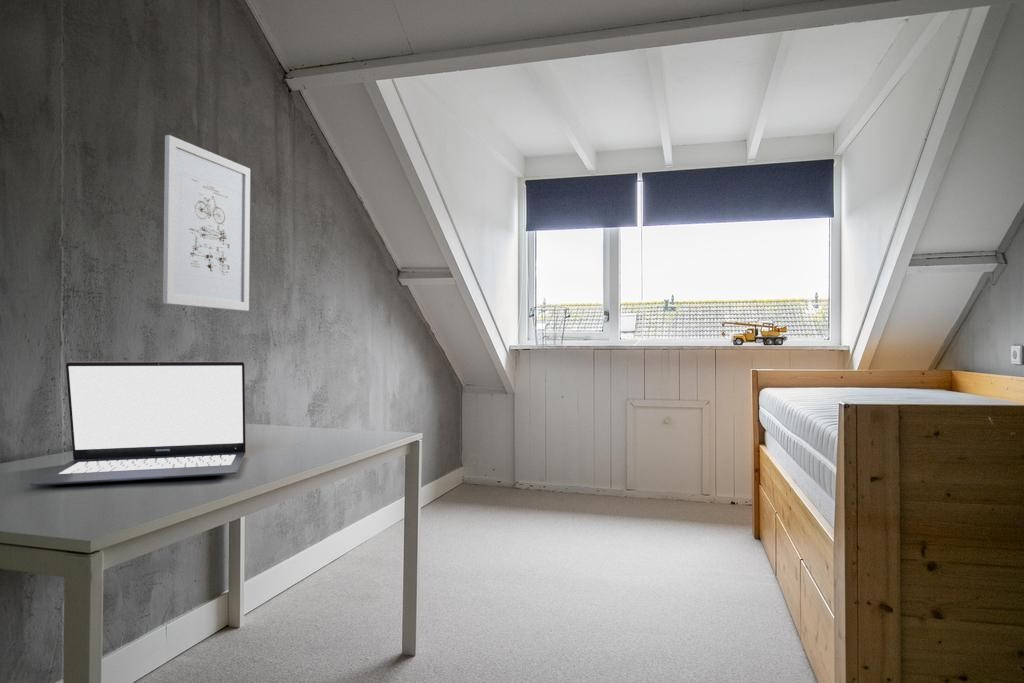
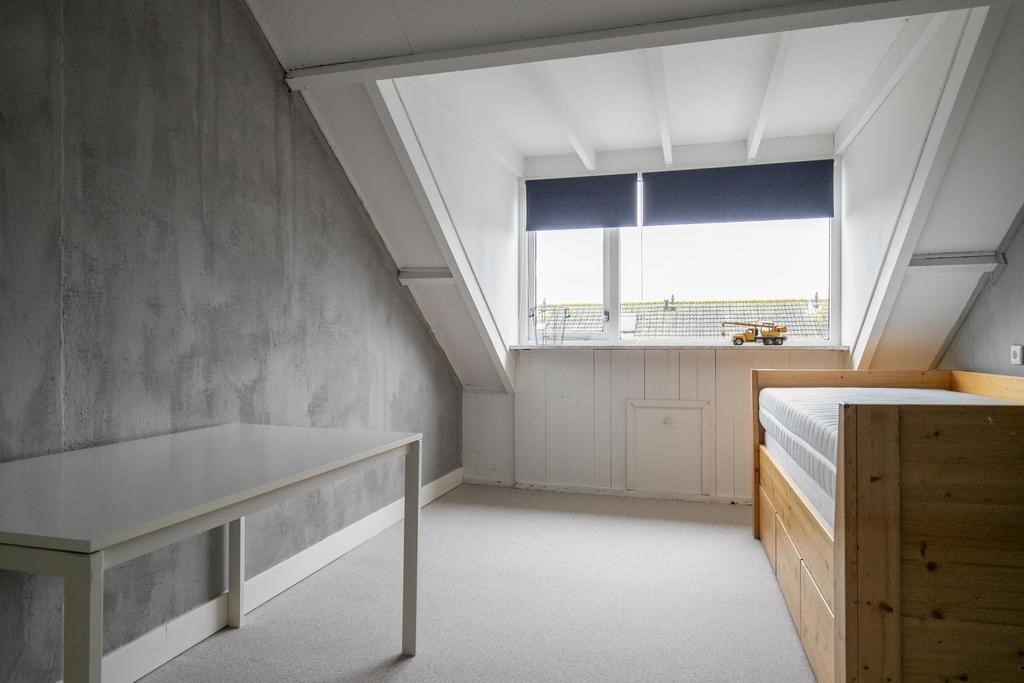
- wall art [162,134,251,312]
- laptop [29,361,247,487]
